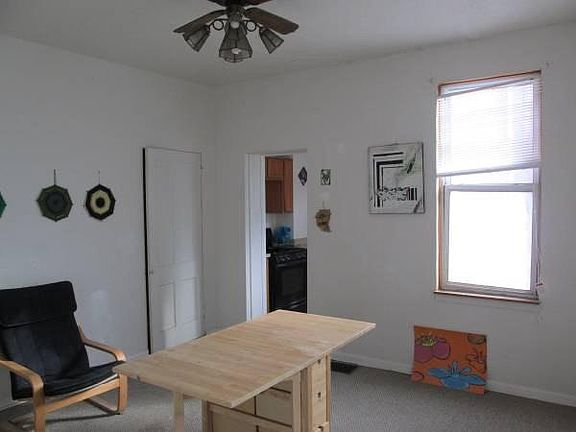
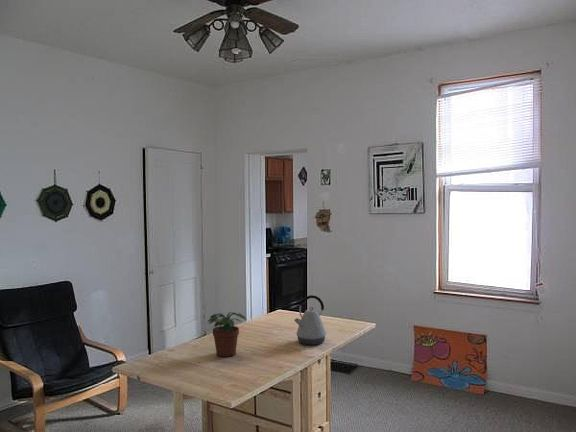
+ potted plant [207,311,247,358]
+ kettle [293,294,327,346]
